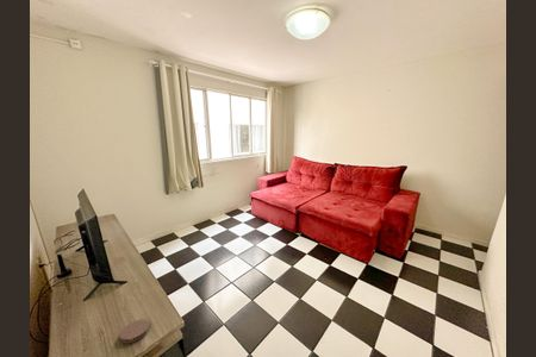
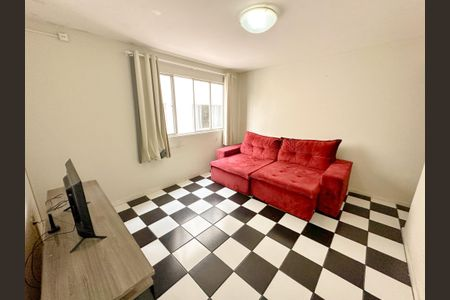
- coaster [118,319,151,344]
